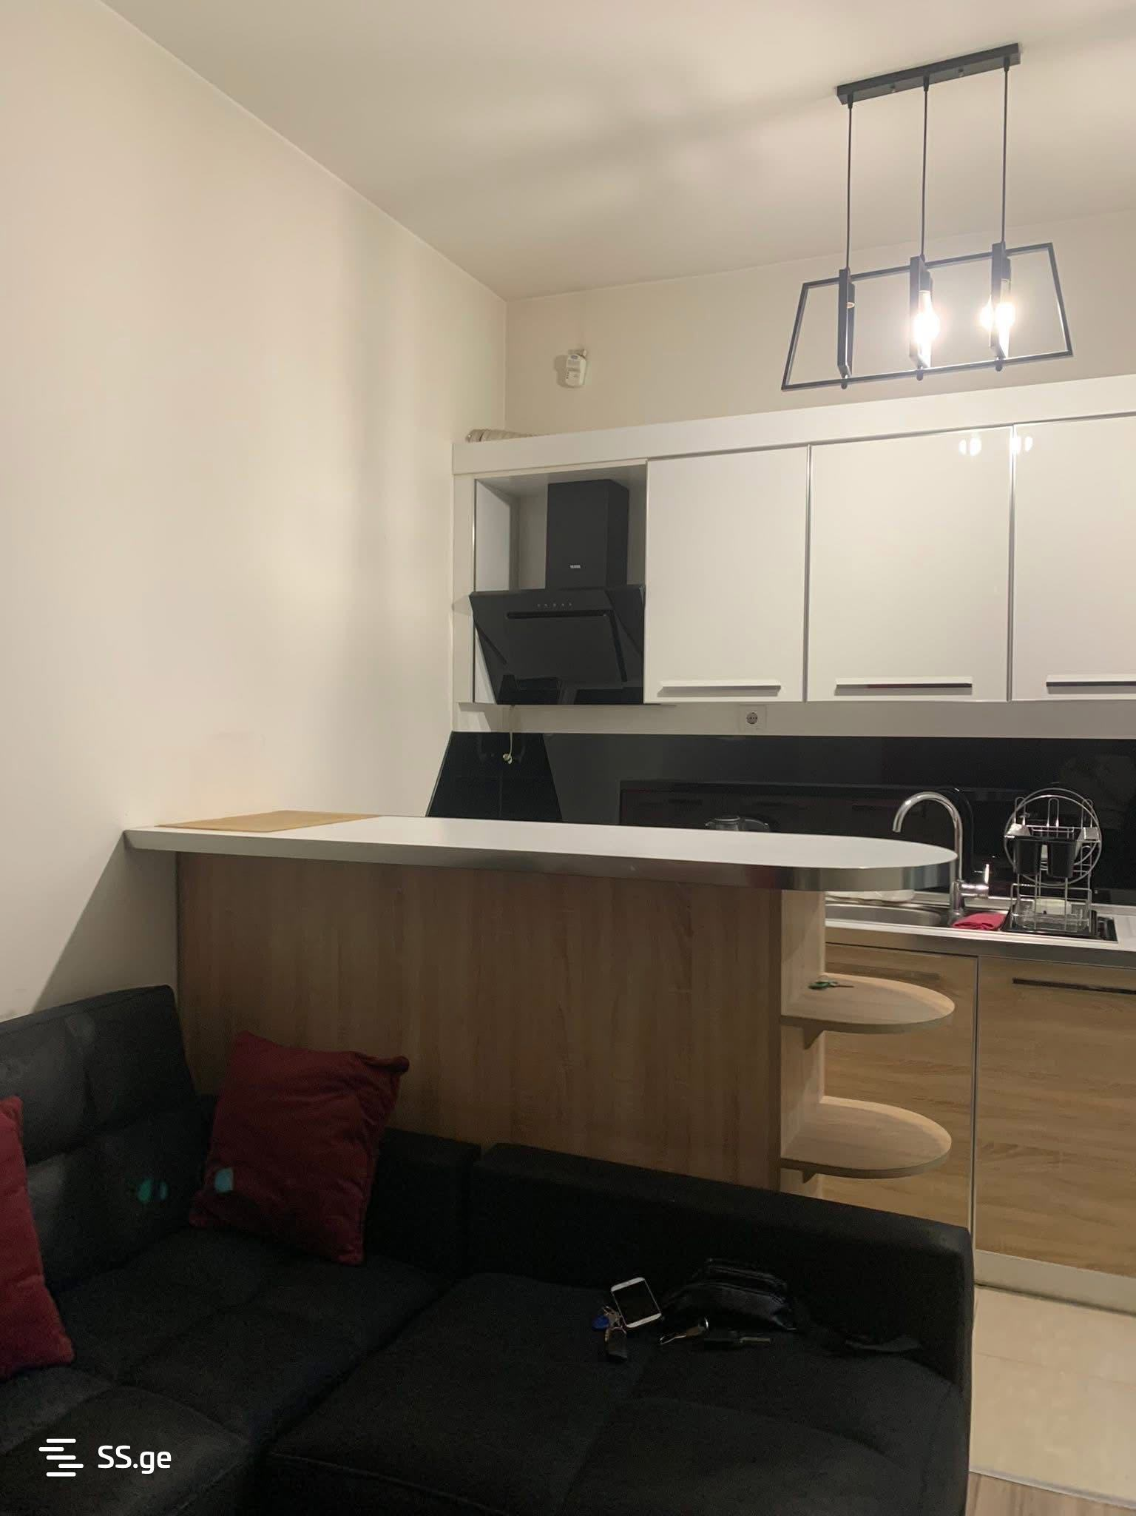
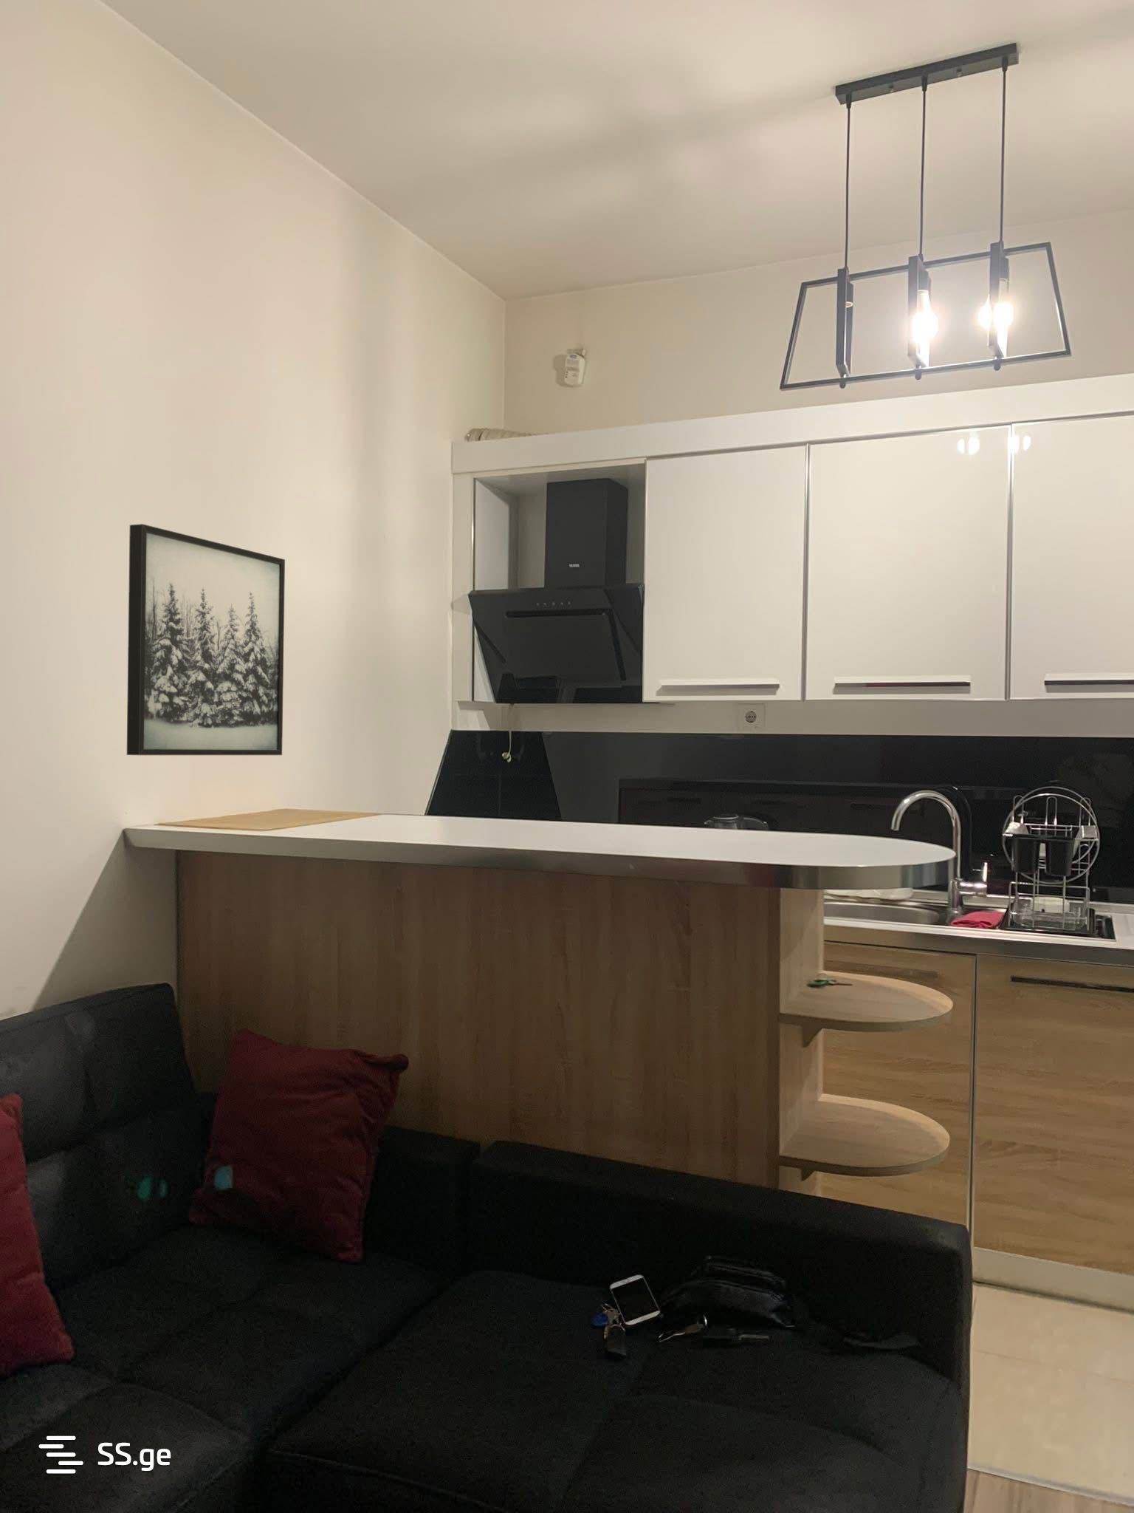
+ wall art [126,523,286,755]
